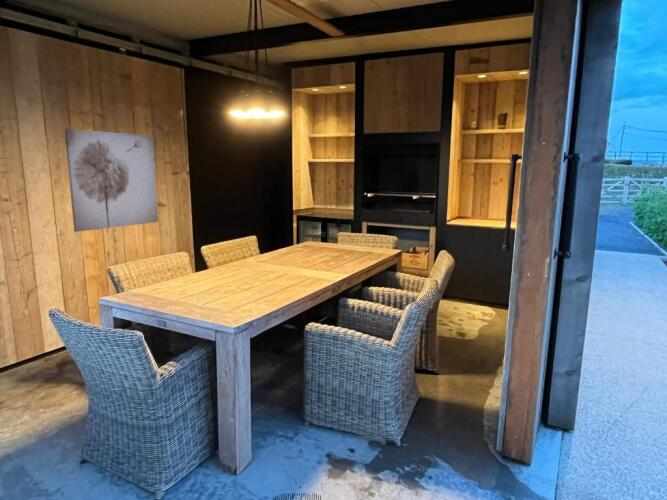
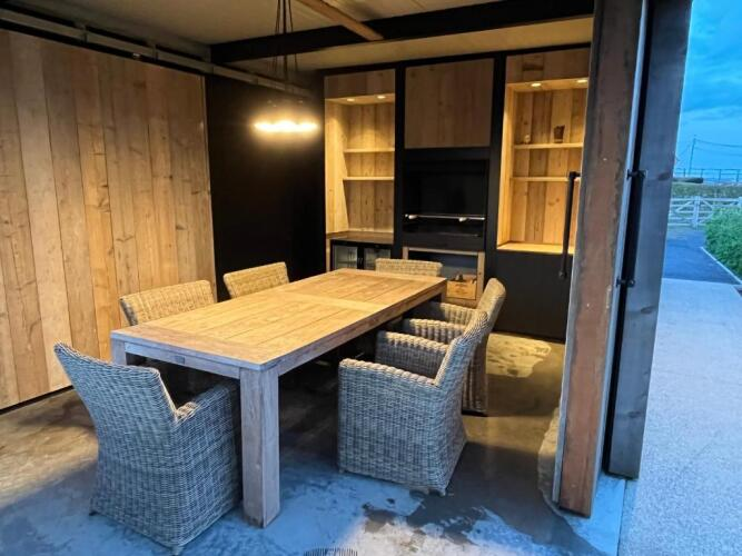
- wall art [64,128,159,233]
